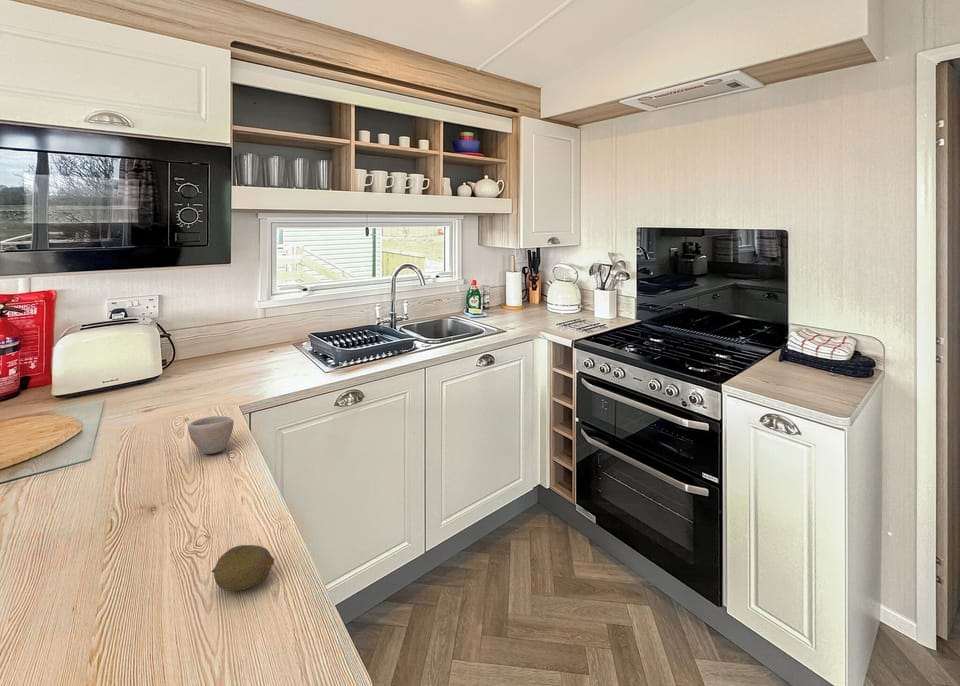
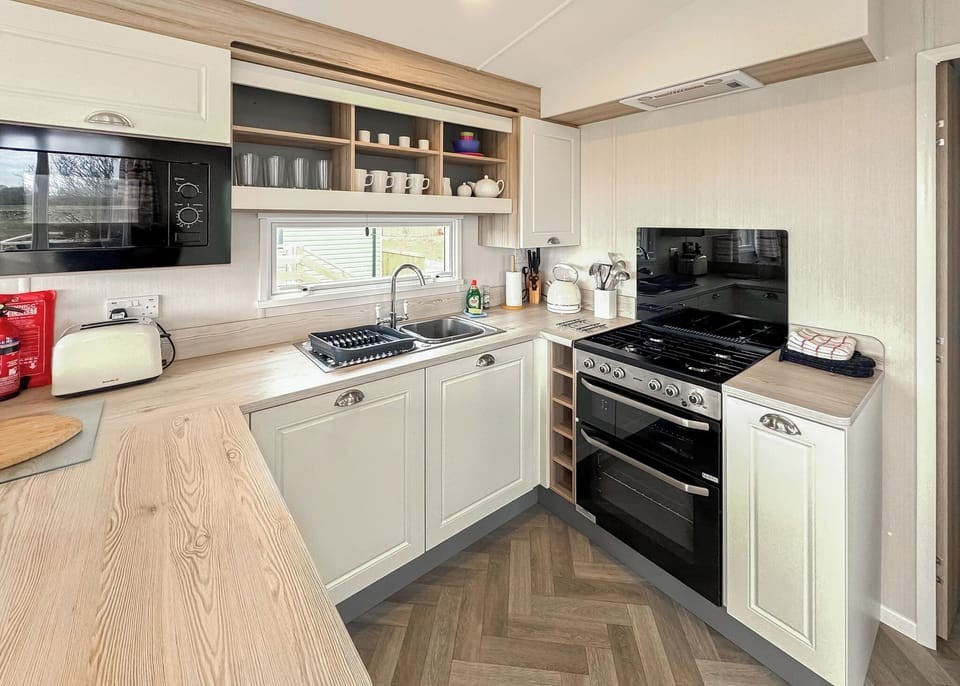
- cup [187,415,235,455]
- fruit [211,544,275,592]
